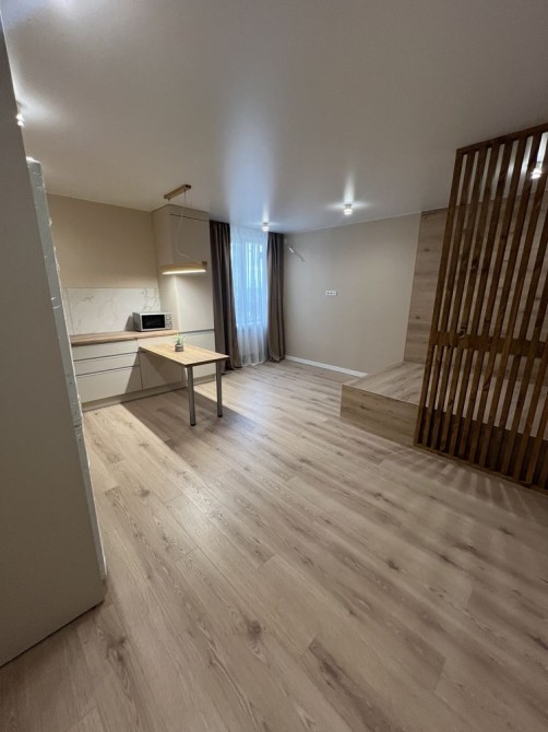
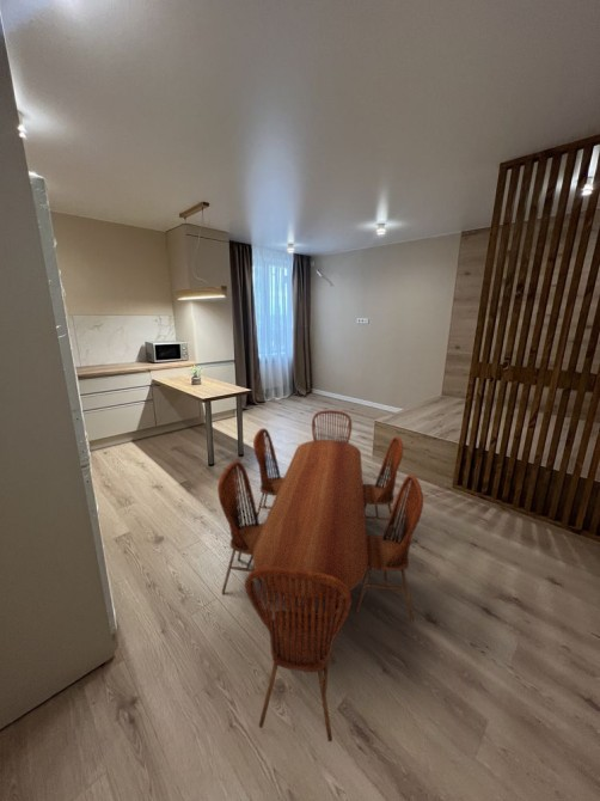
+ dining set [216,409,424,744]
